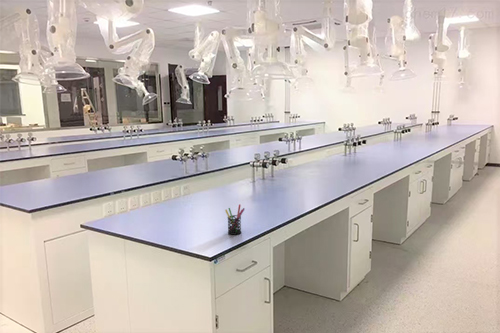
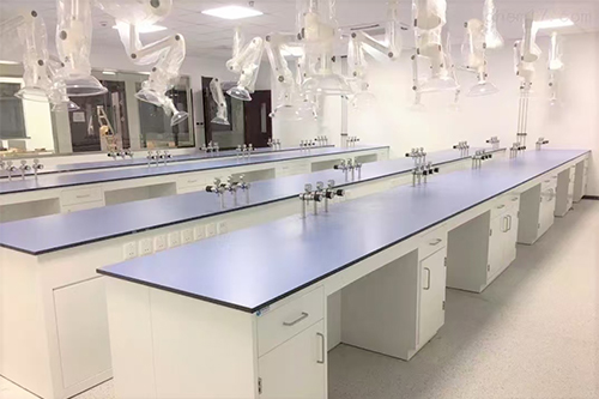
- pen holder [224,203,246,236]
